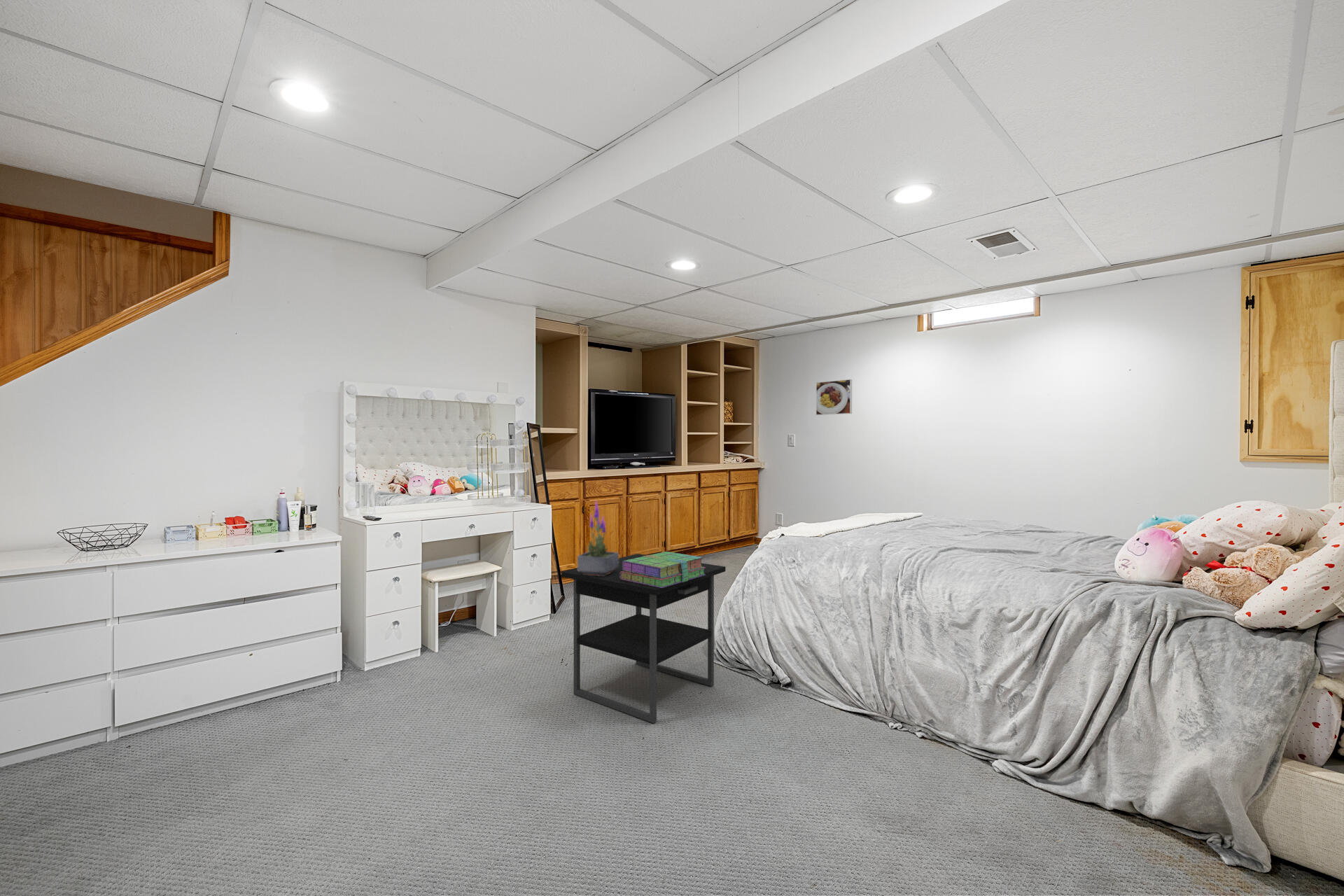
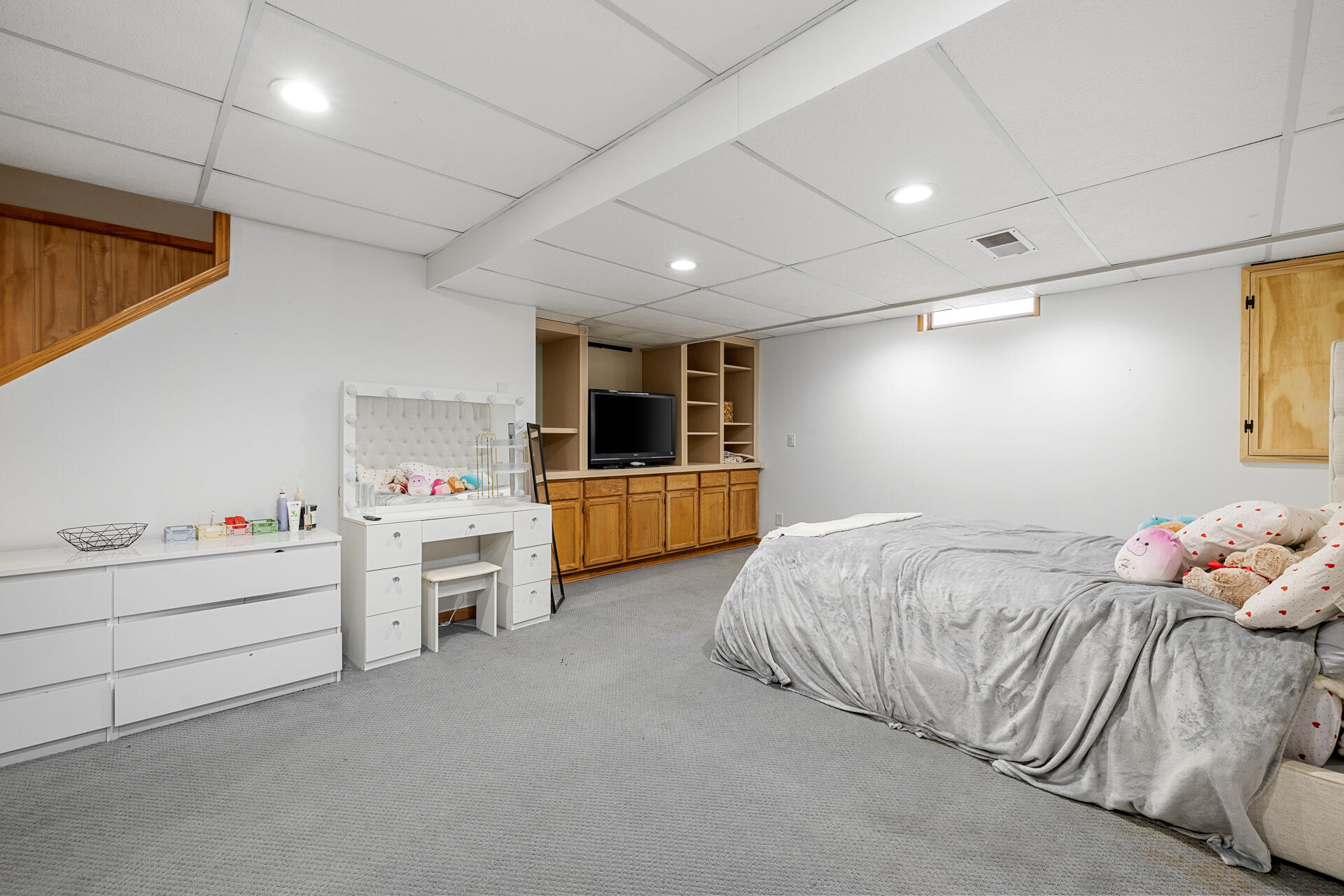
- stack of books [619,551,706,588]
- nightstand [561,553,726,724]
- potted plant [577,500,619,576]
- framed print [816,379,853,416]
